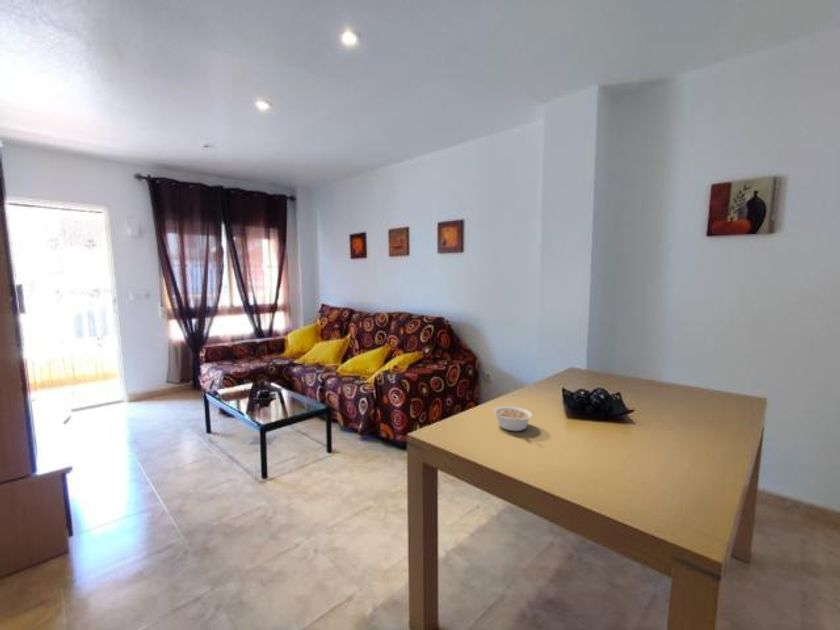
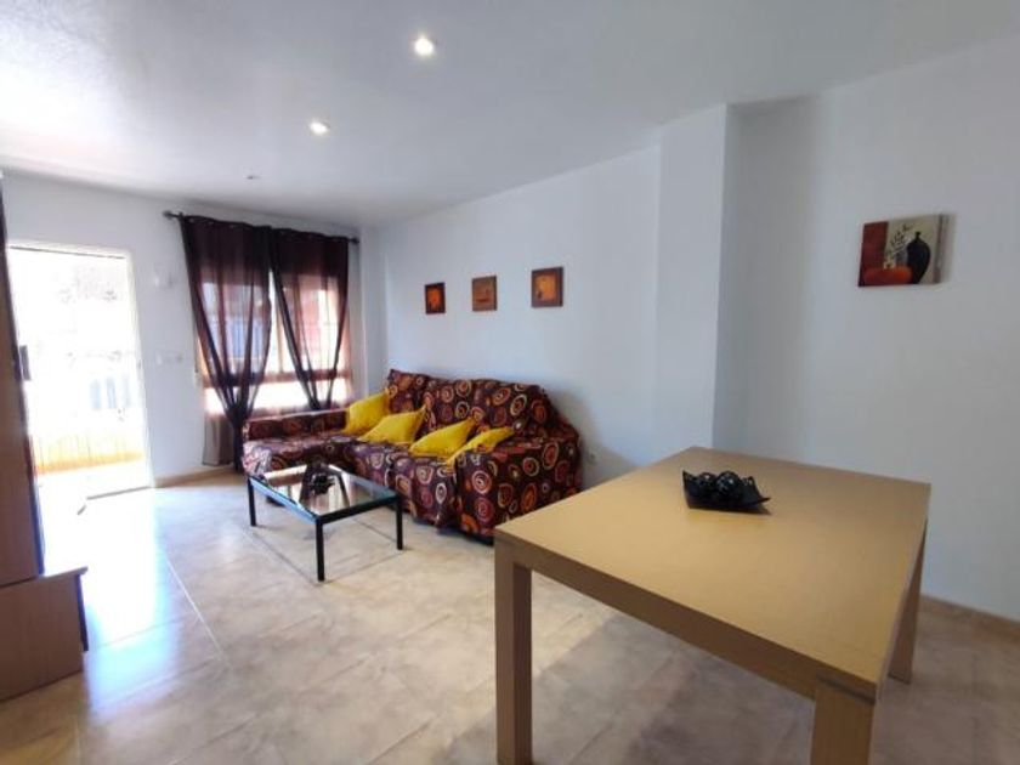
- legume [492,405,534,432]
